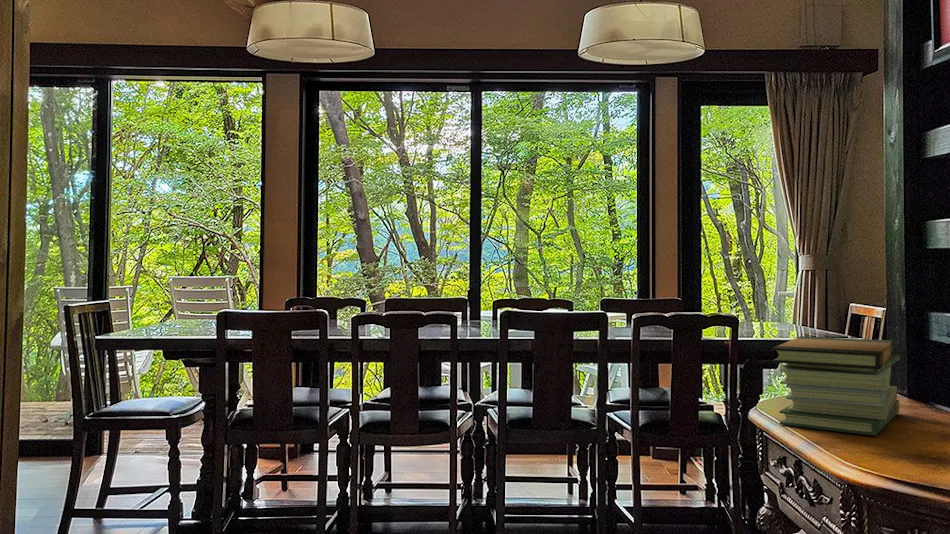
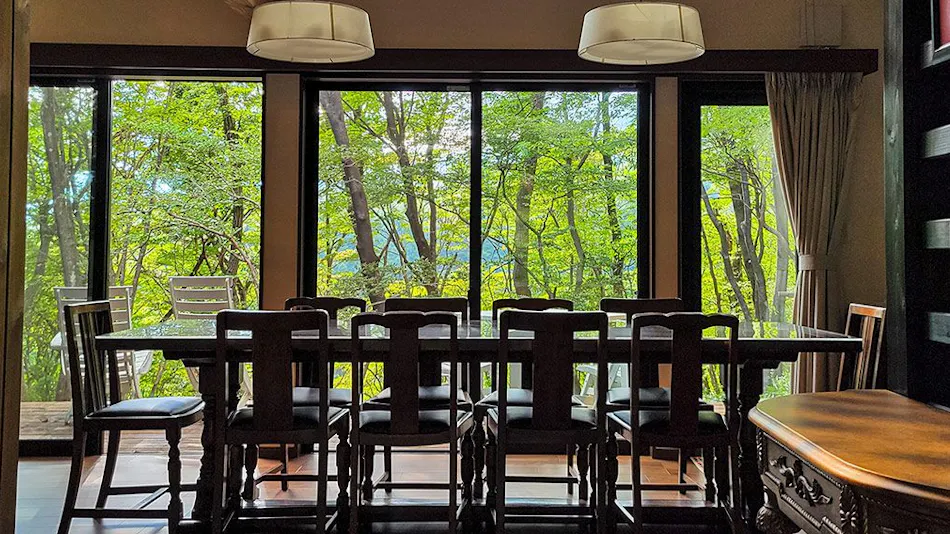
- book stack [771,335,901,437]
